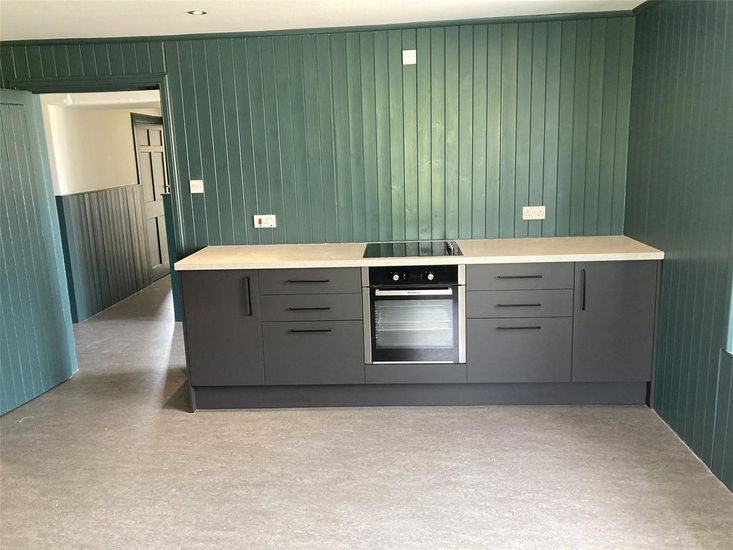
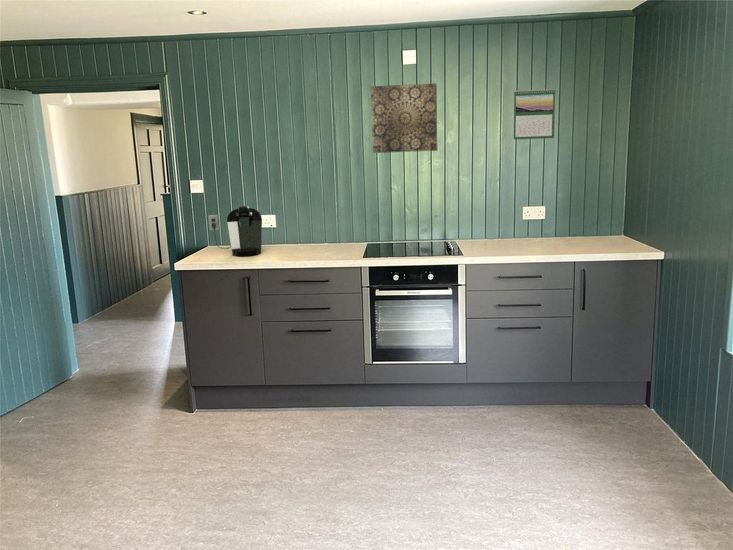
+ coffee maker [207,205,263,257]
+ wall art [370,82,438,154]
+ calendar [513,88,556,141]
